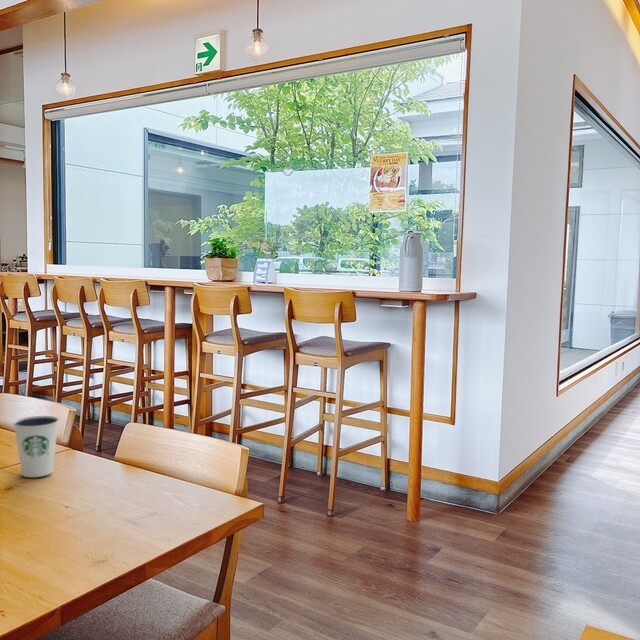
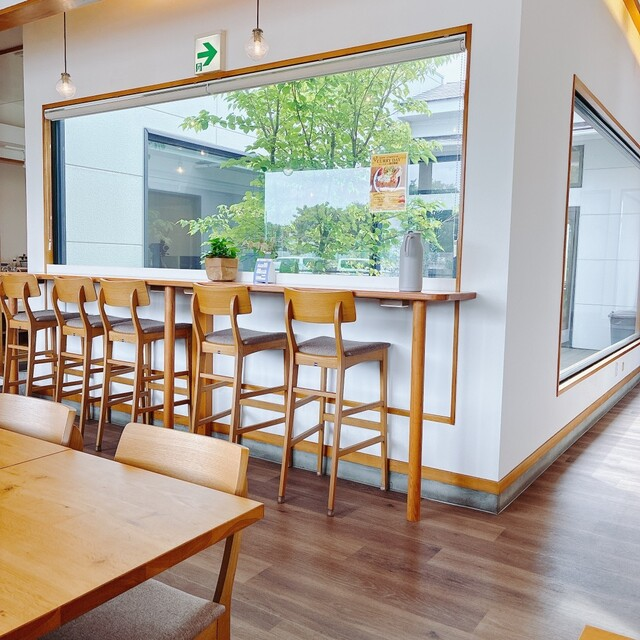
- dixie cup [12,415,60,478]
